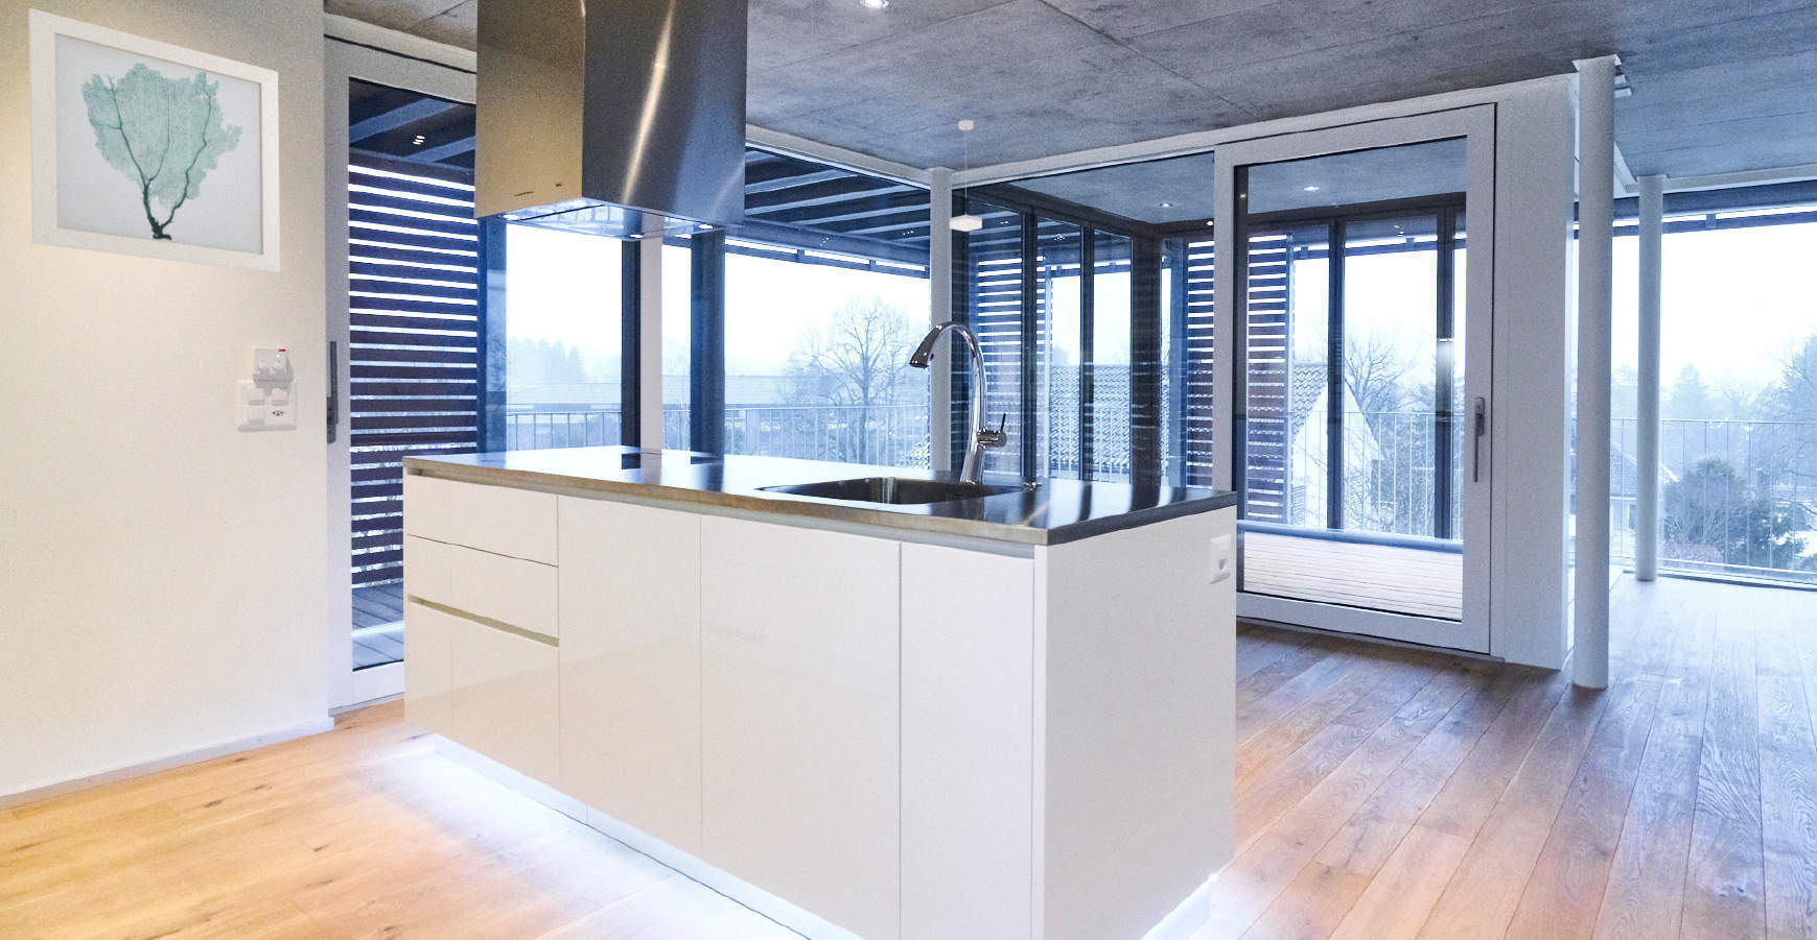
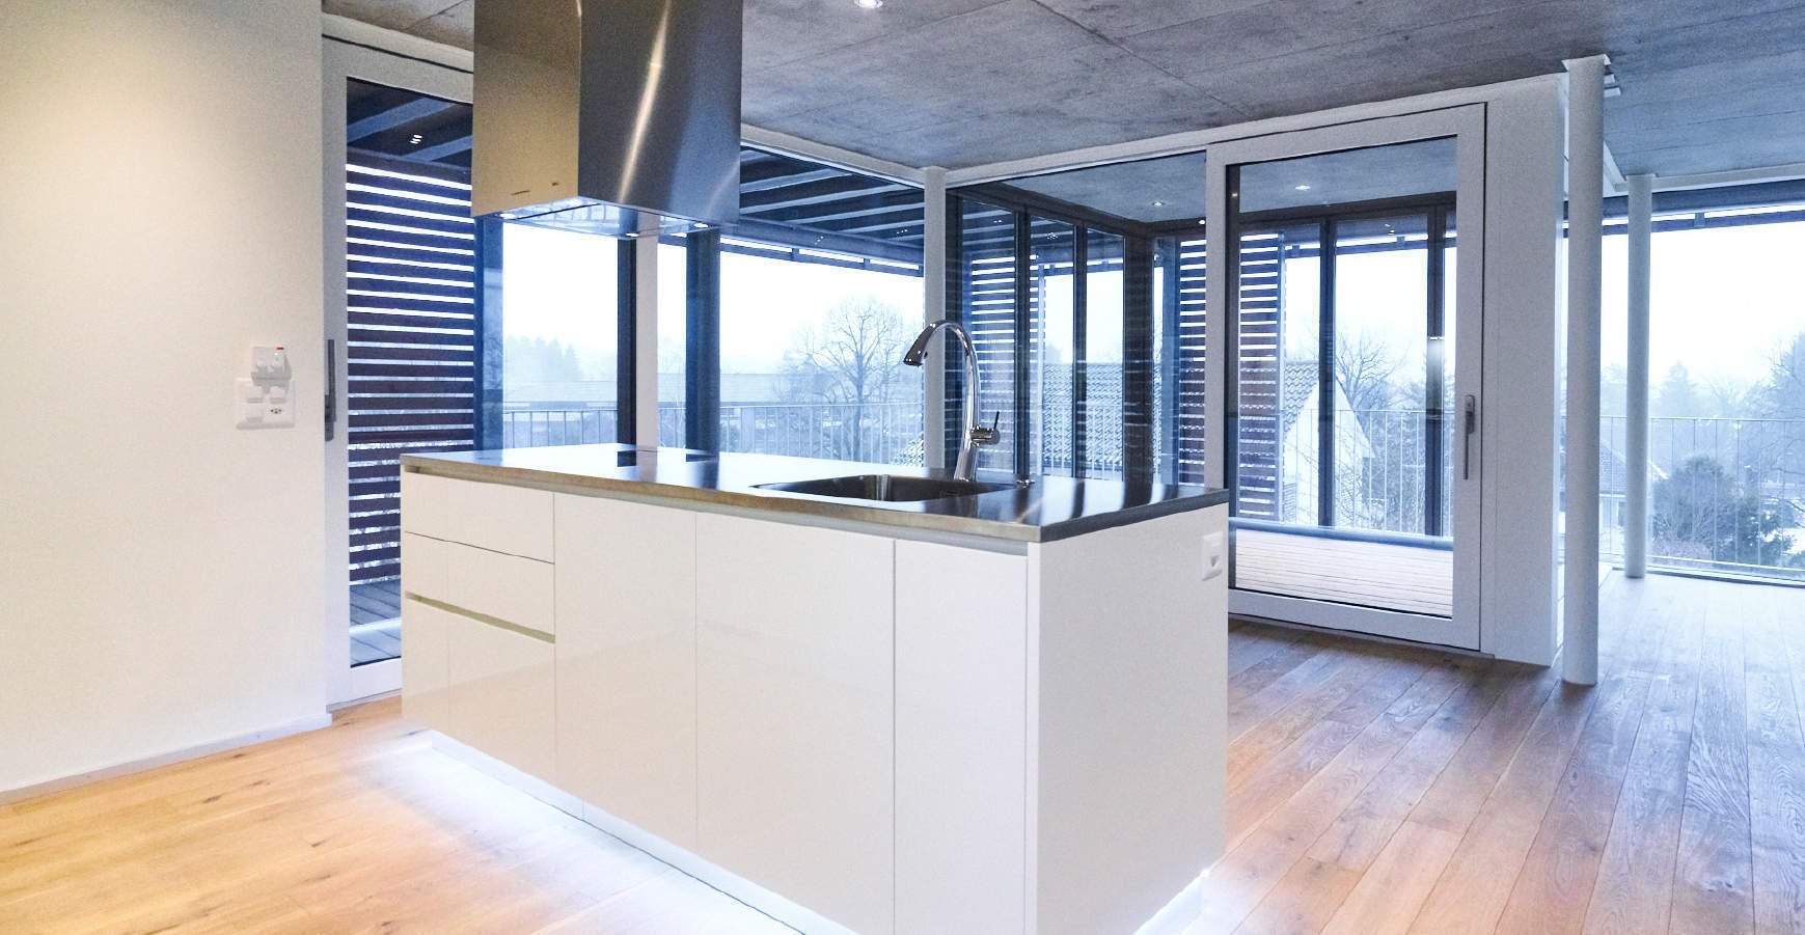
- pendant lamp [949,119,983,233]
- wall art [28,7,281,275]
